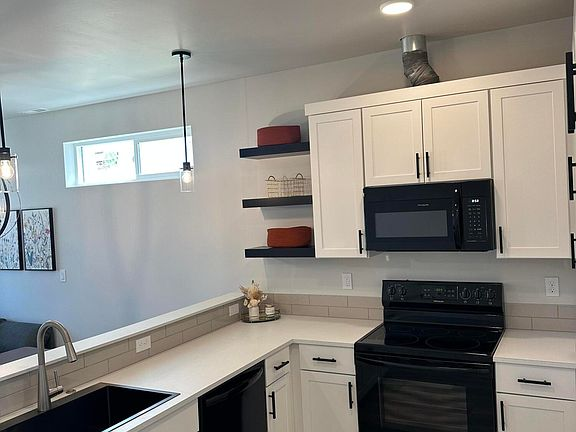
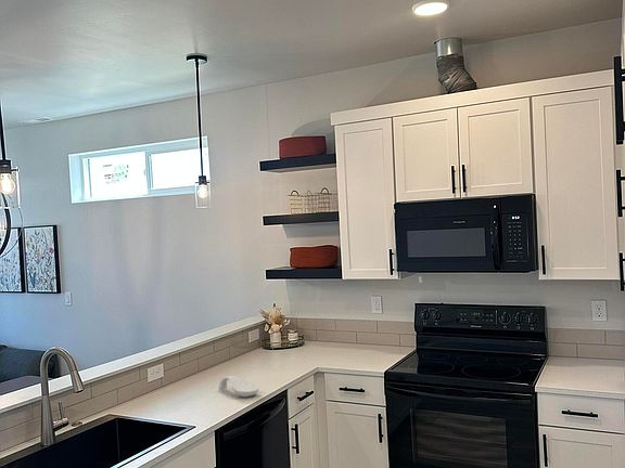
+ spoon rest [218,375,260,399]
